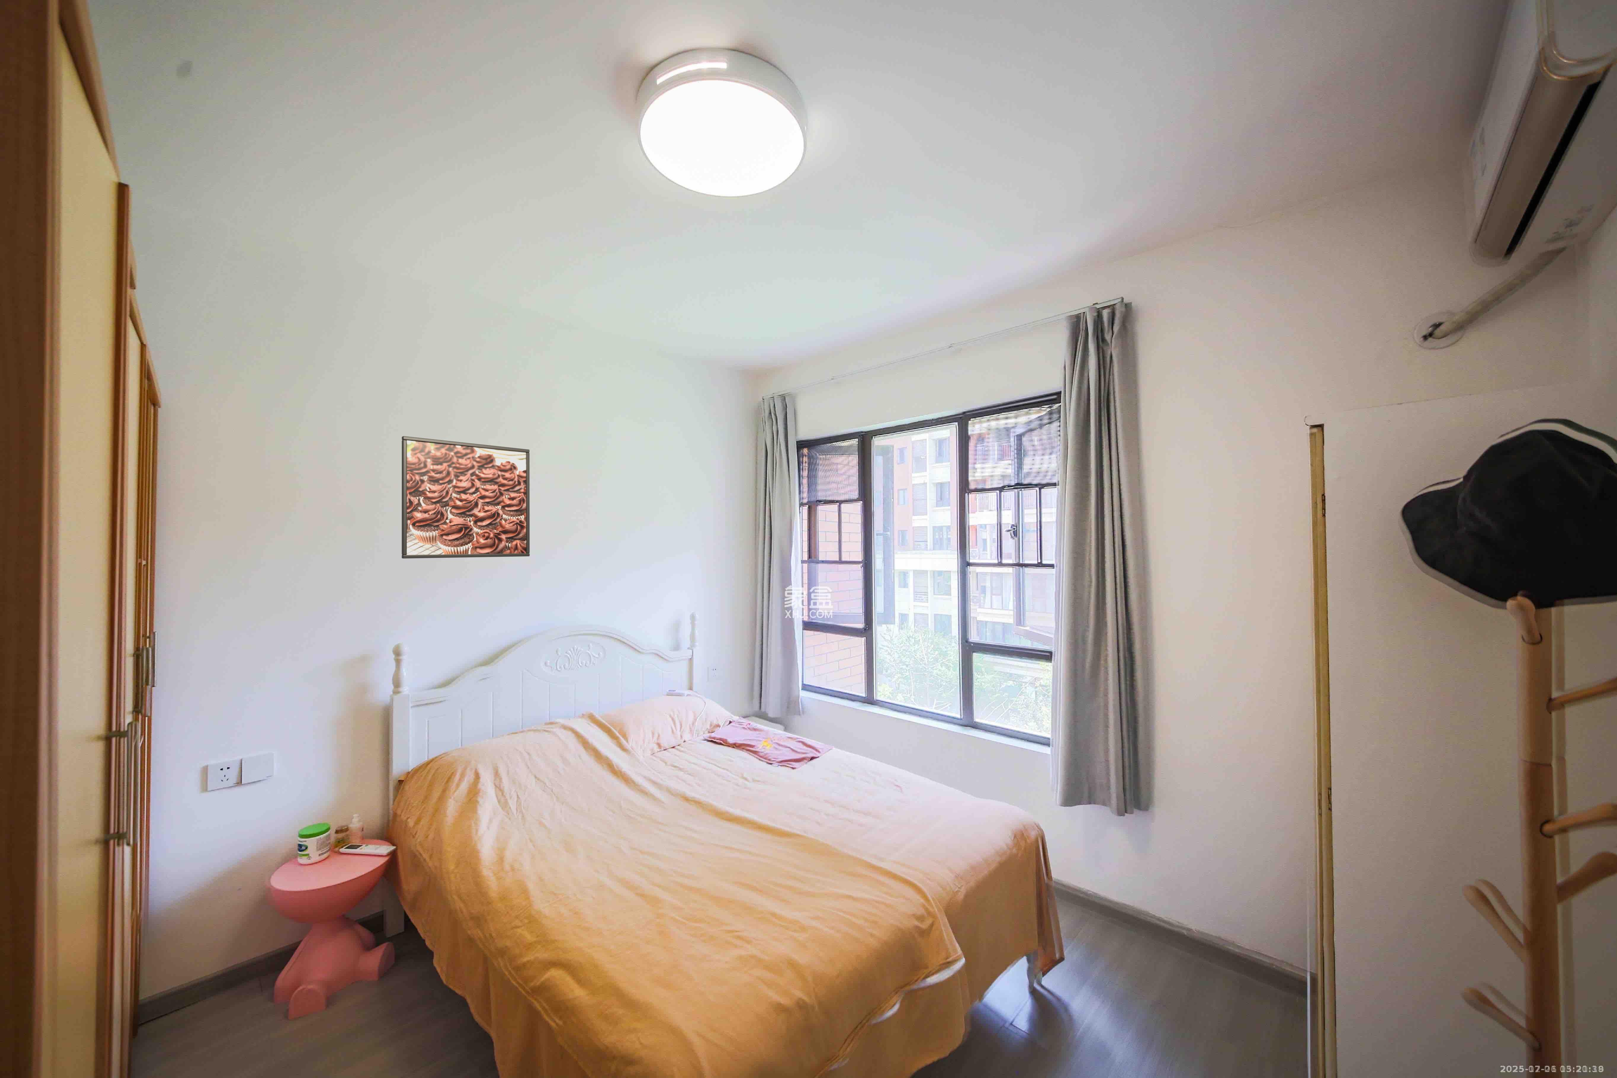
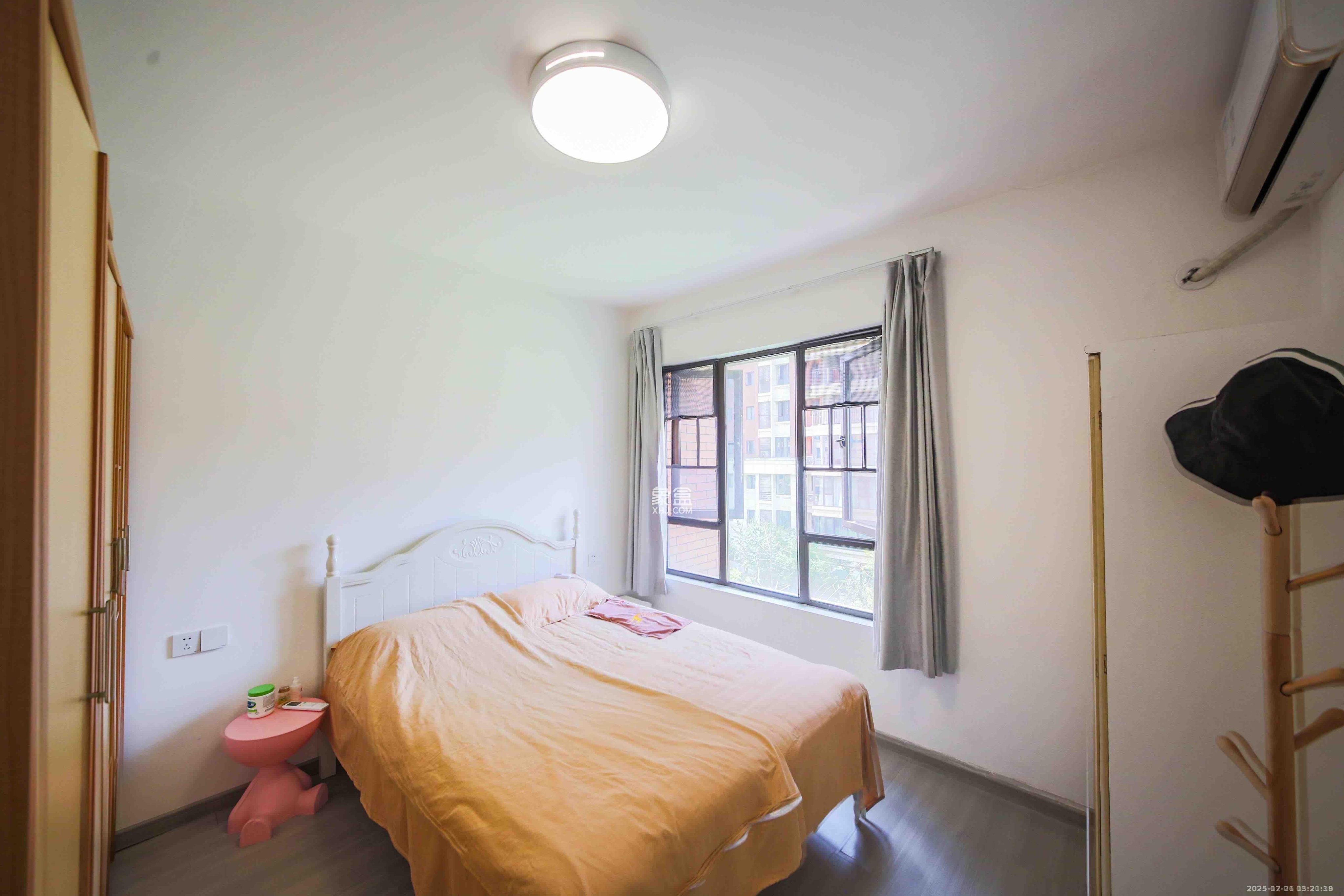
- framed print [402,436,531,559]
